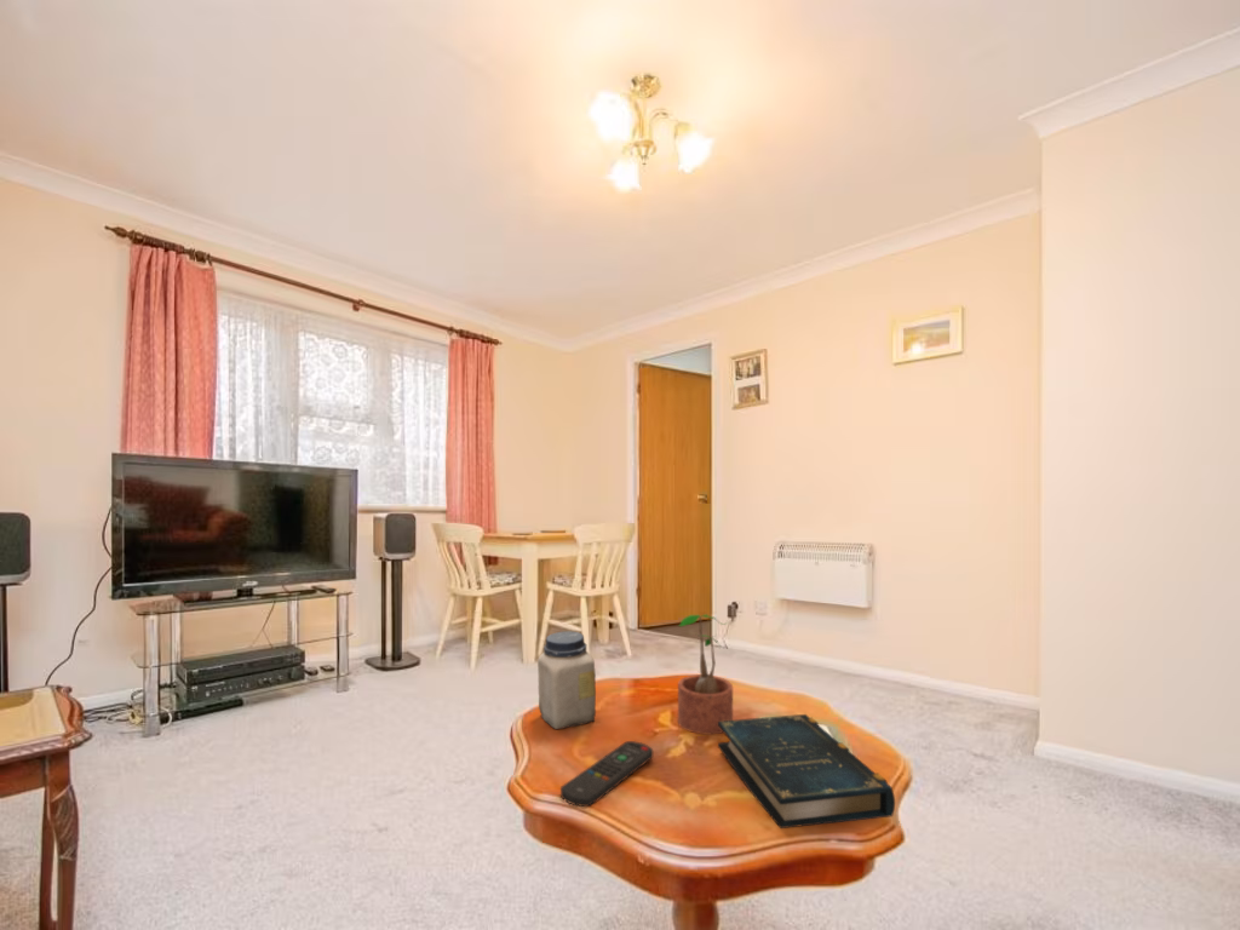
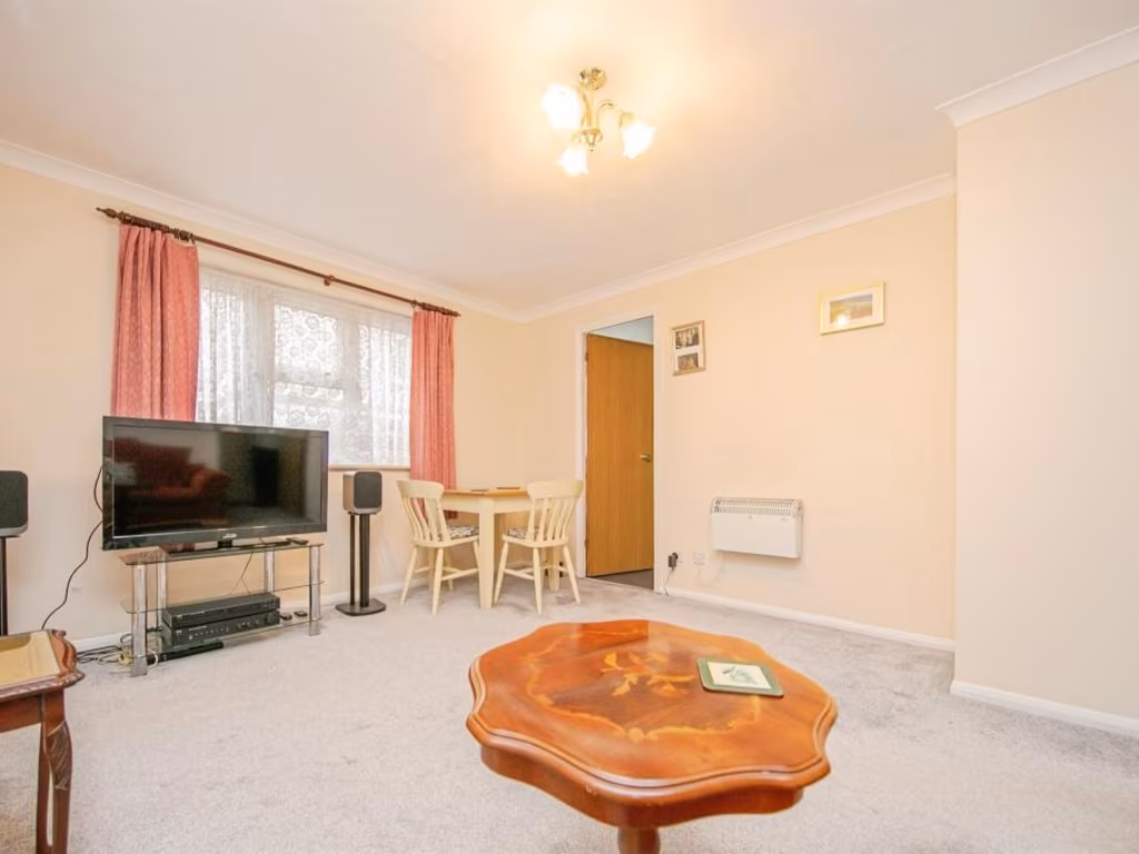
- remote control [559,740,654,808]
- jar [536,631,597,730]
- potted plant [677,614,734,735]
- book [717,713,896,829]
